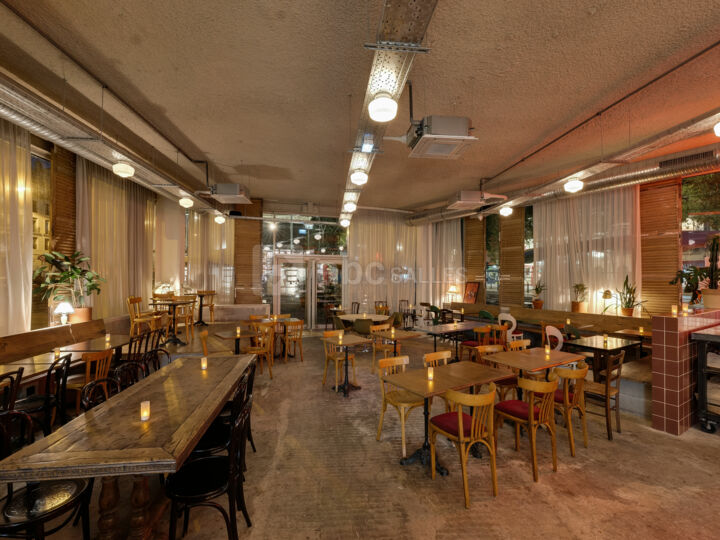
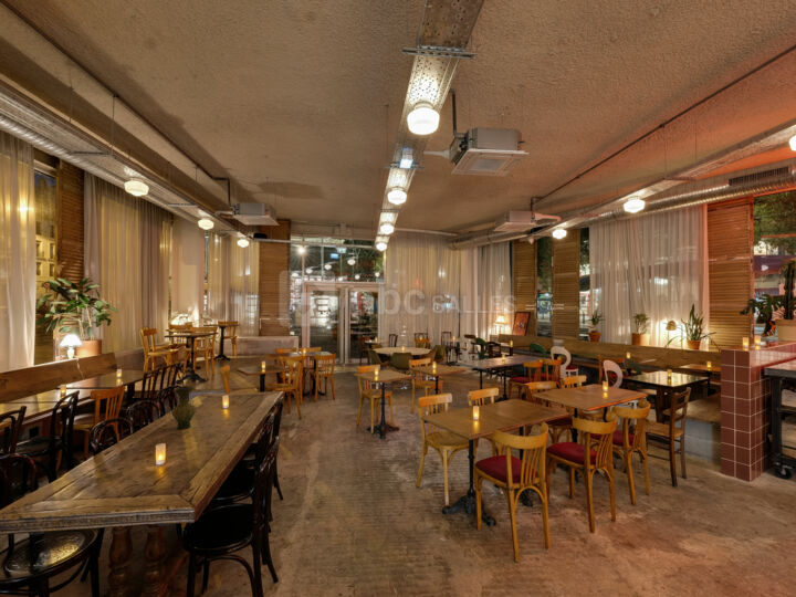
+ vase [170,385,197,430]
